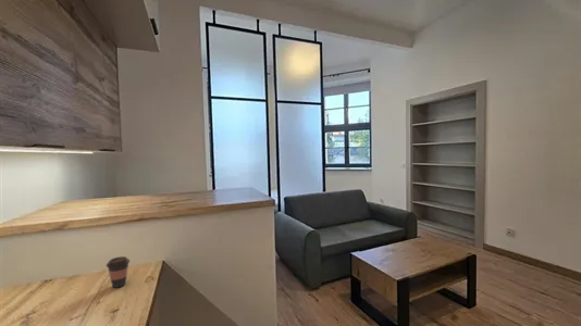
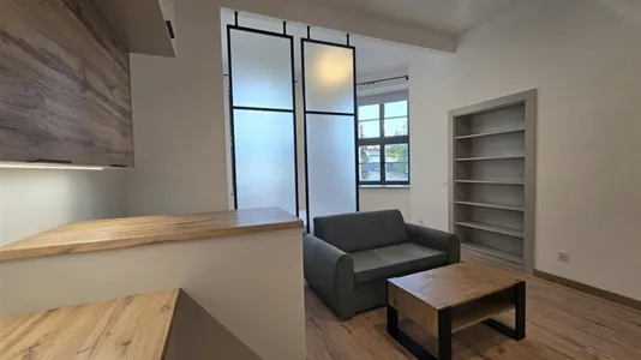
- coffee cup [106,255,131,289]
